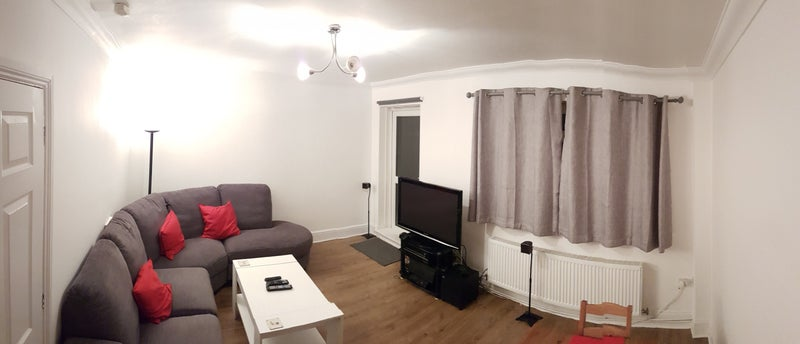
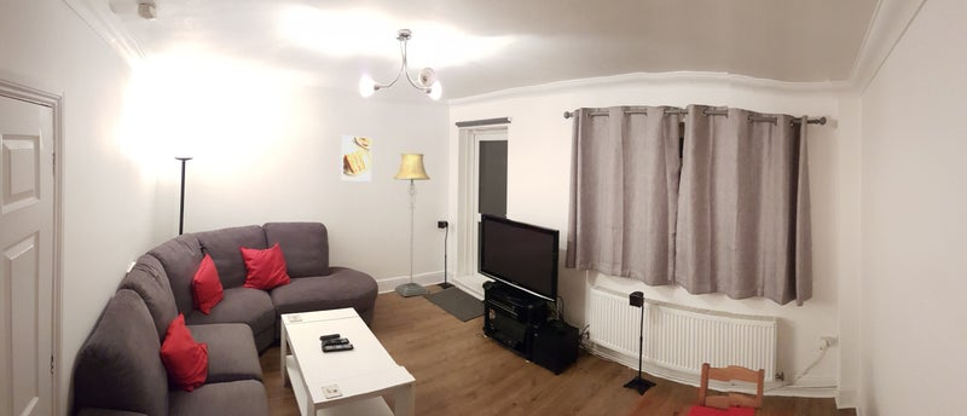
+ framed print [340,134,372,183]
+ floor lamp [393,152,432,297]
